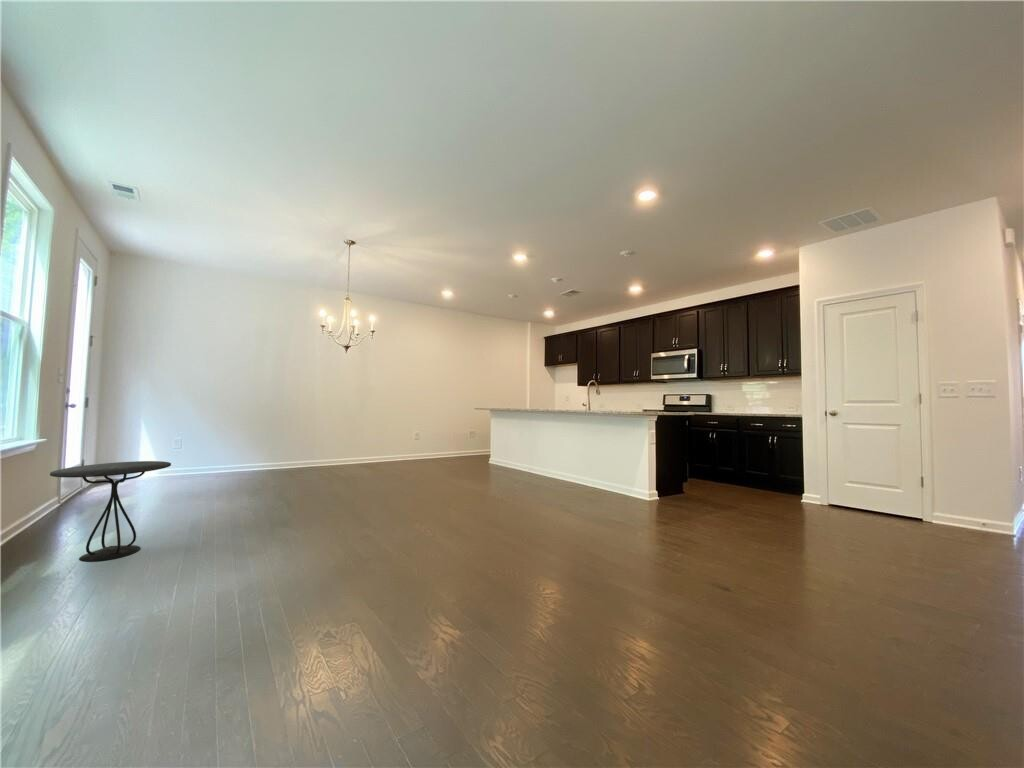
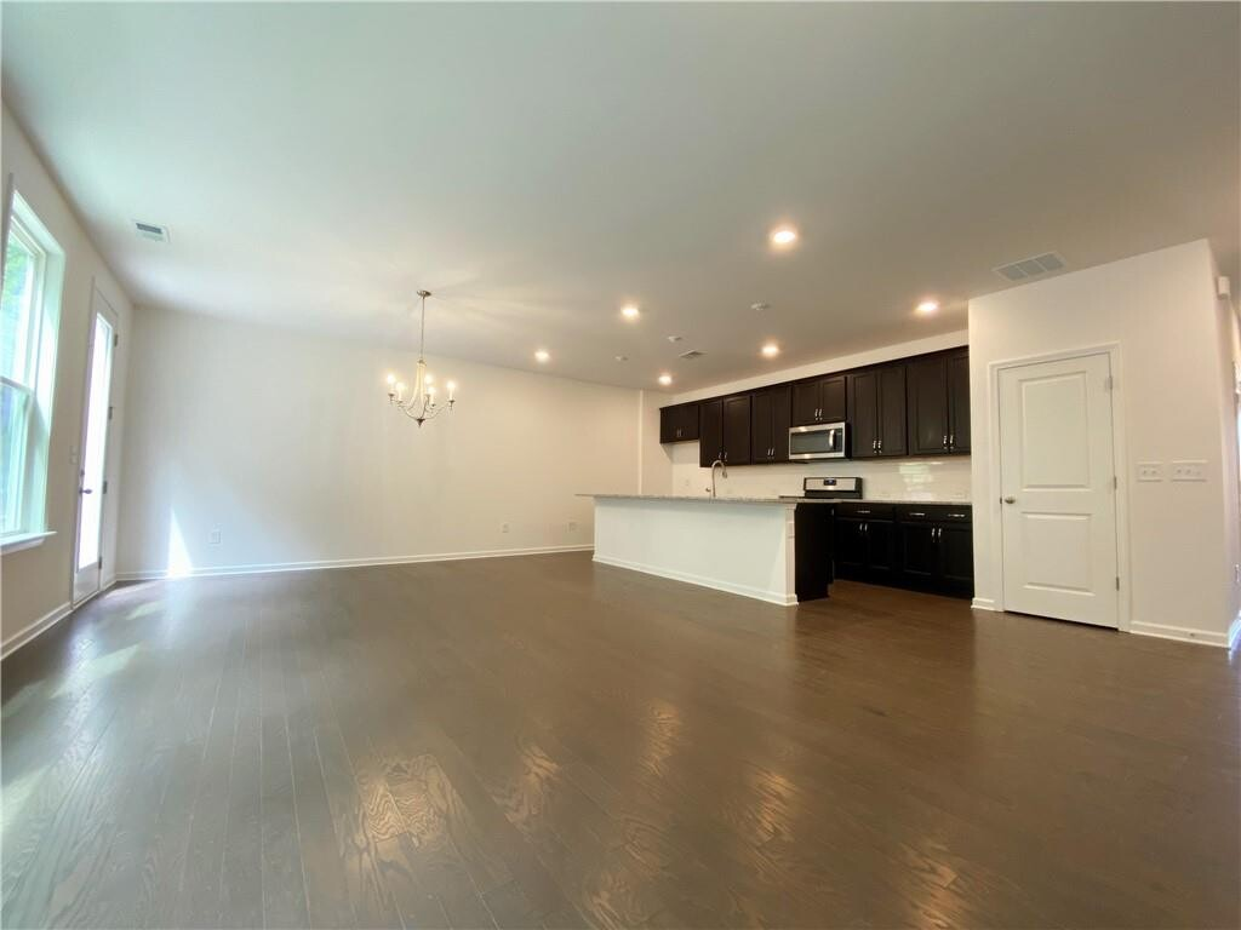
- side table [49,460,172,563]
